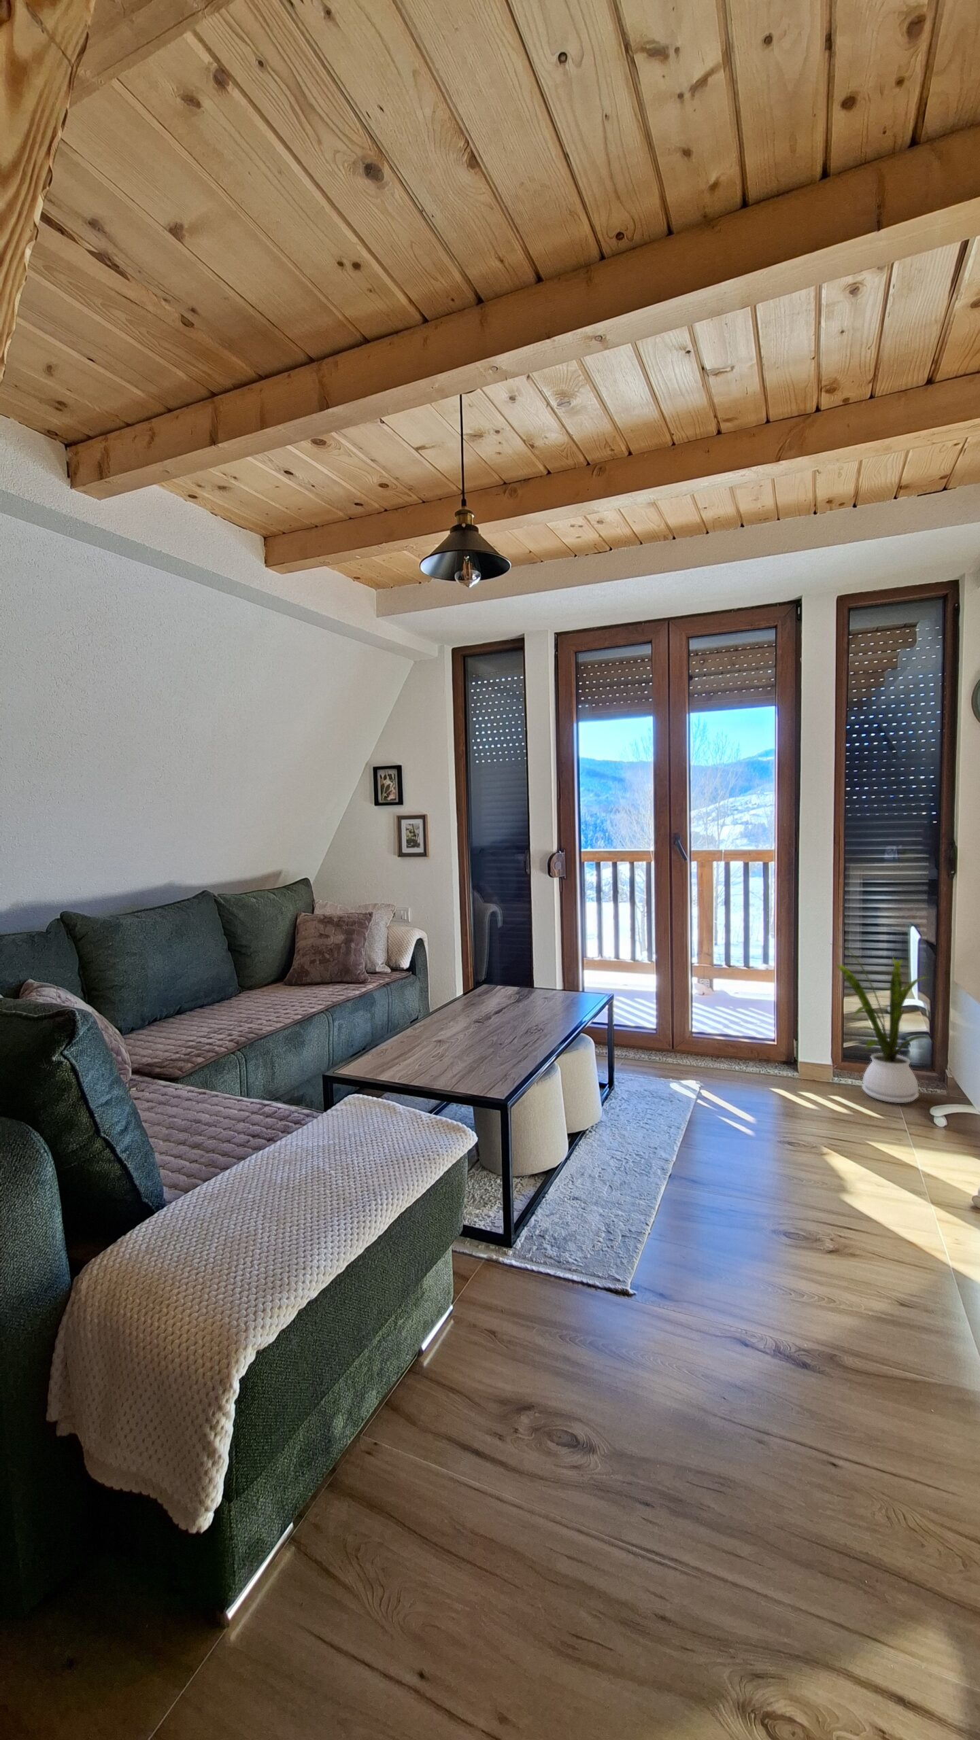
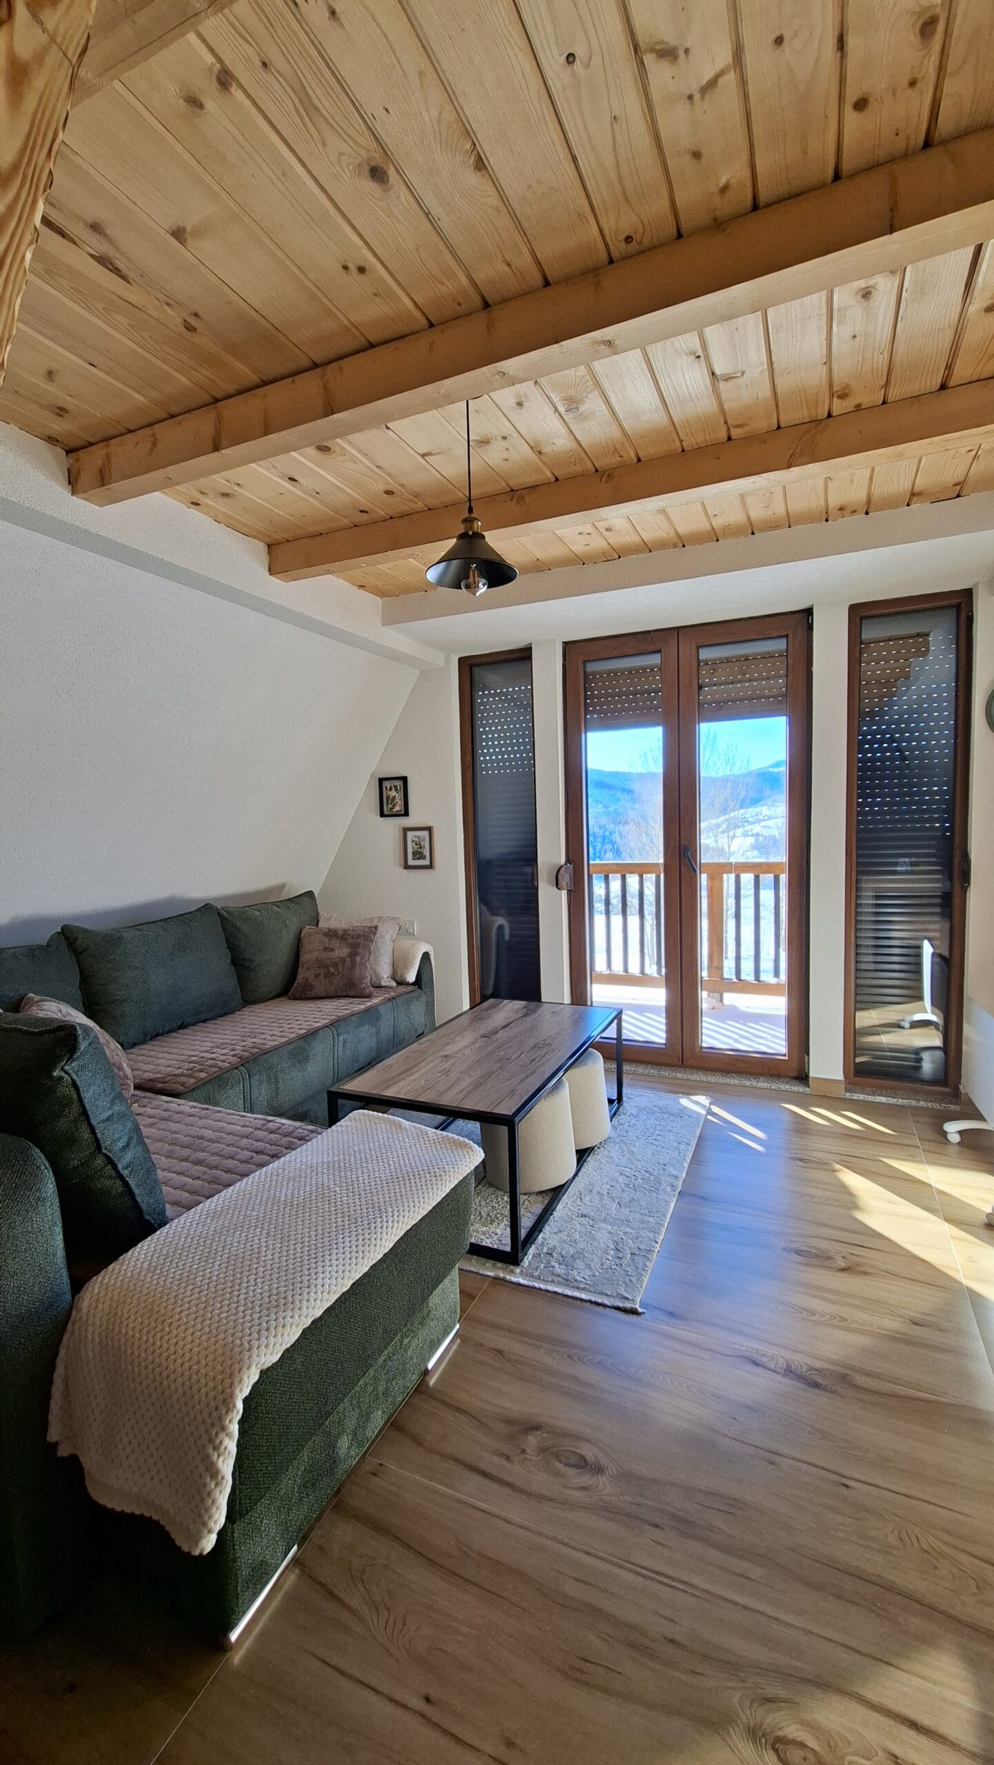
- house plant [829,943,939,1104]
